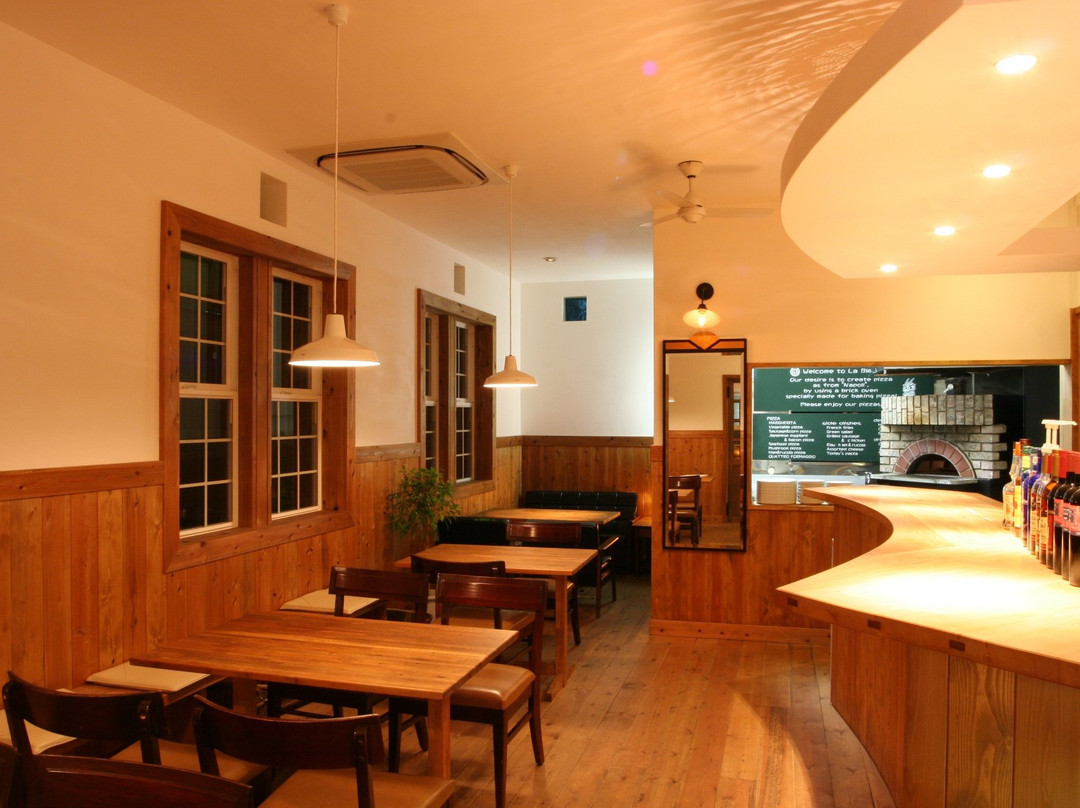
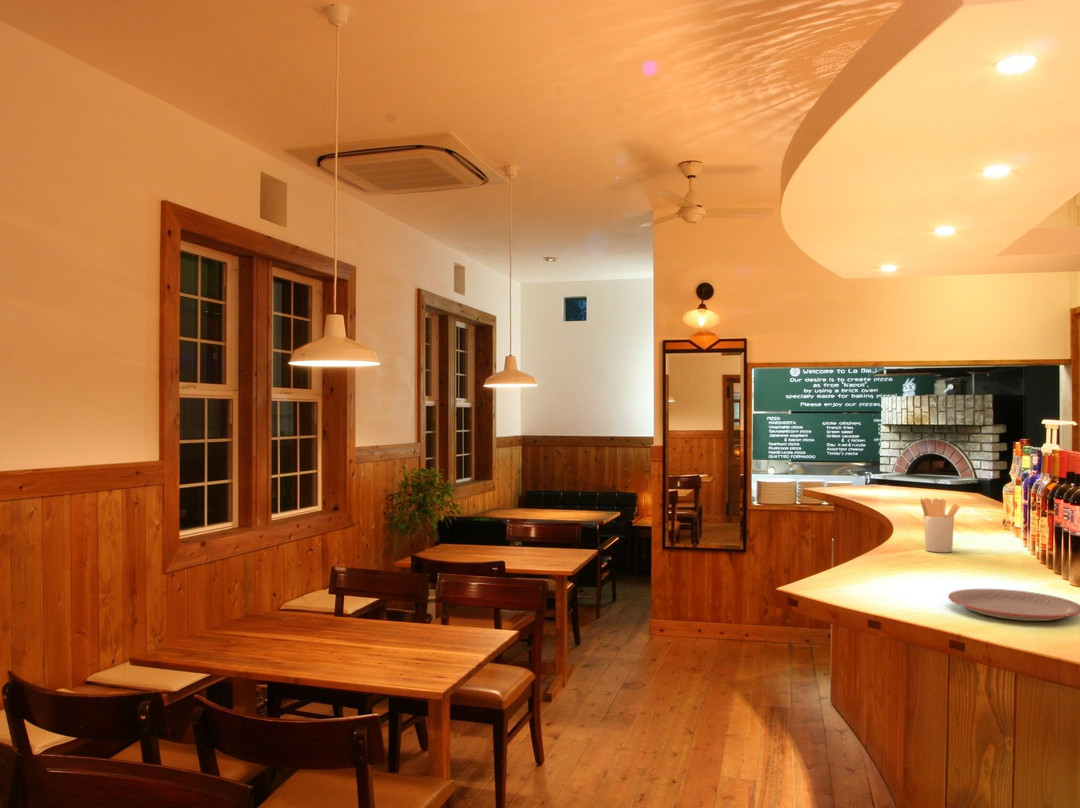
+ utensil holder [919,497,961,554]
+ plate [947,588,1080,622]
